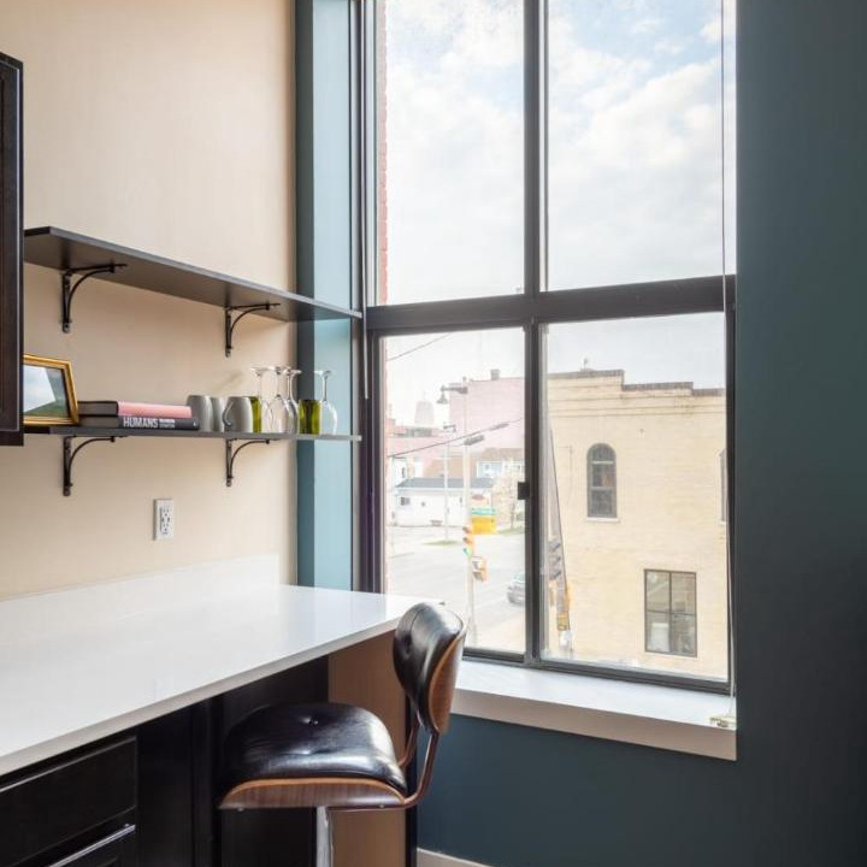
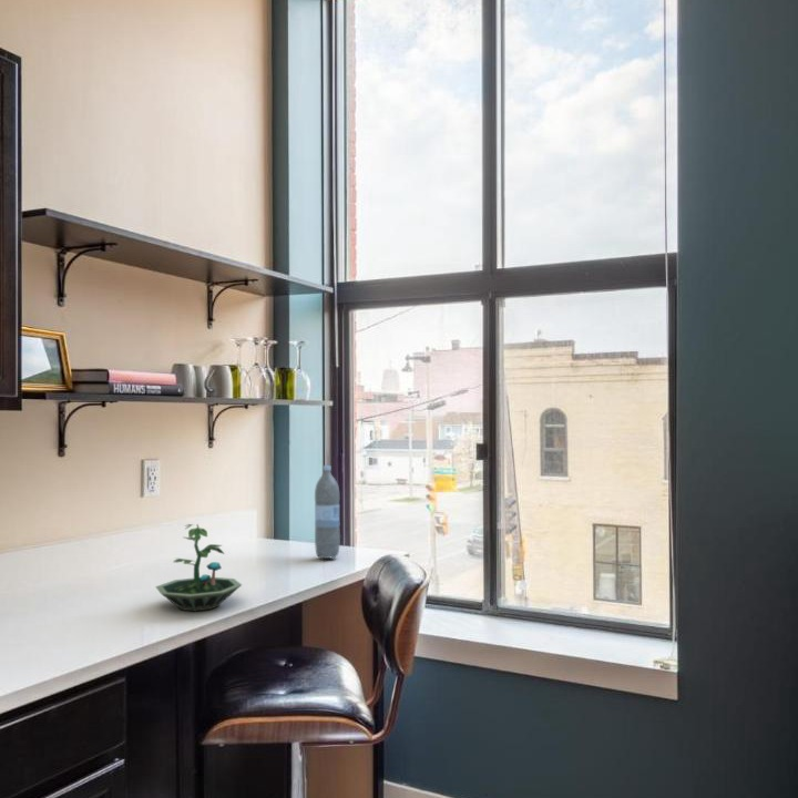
+ water bottle [314,464,341,560]
+ terrarium [154,523,243,612]
